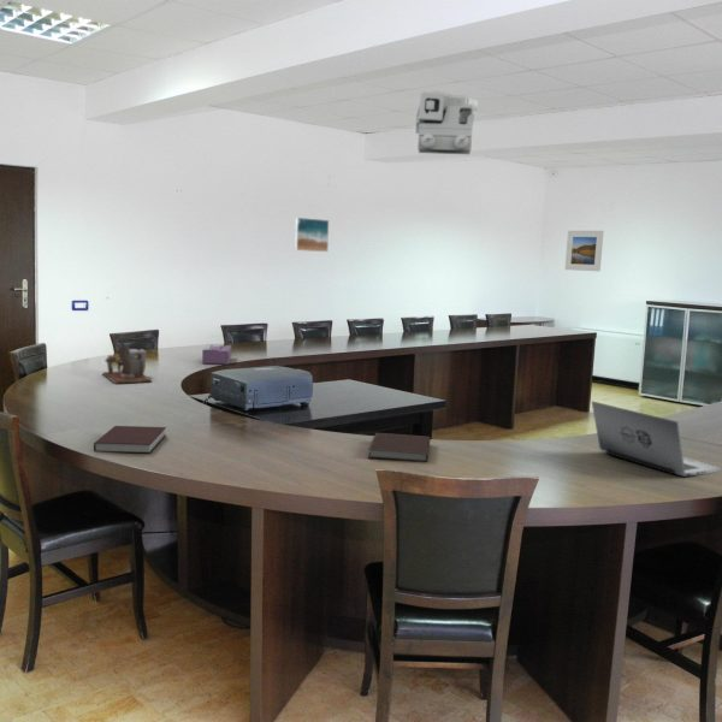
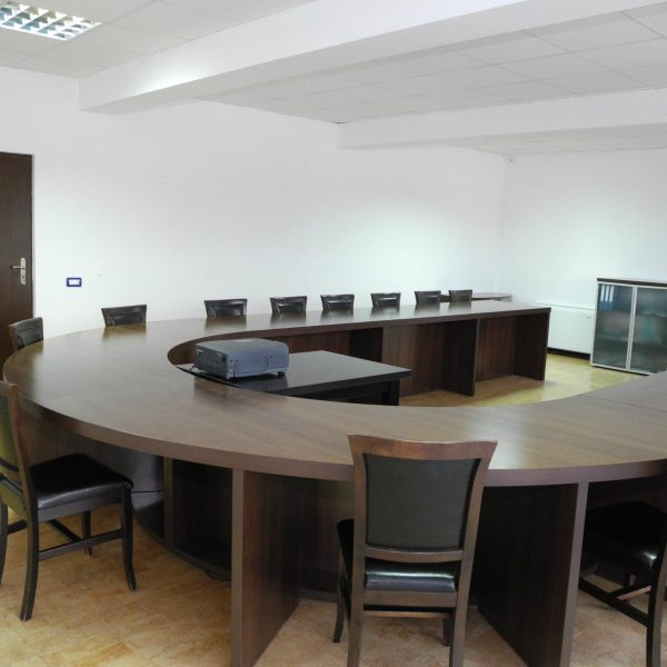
- notebook [367,432,431,463]
- tissue box [201,343,232,366]
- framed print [294,217,330,253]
- desk organizer [101,342,154,385]
- notebook [93,425,167,455]
- laptop [591,400,722,478]
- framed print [564,230,605,272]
- total station [414,90,480,155]
